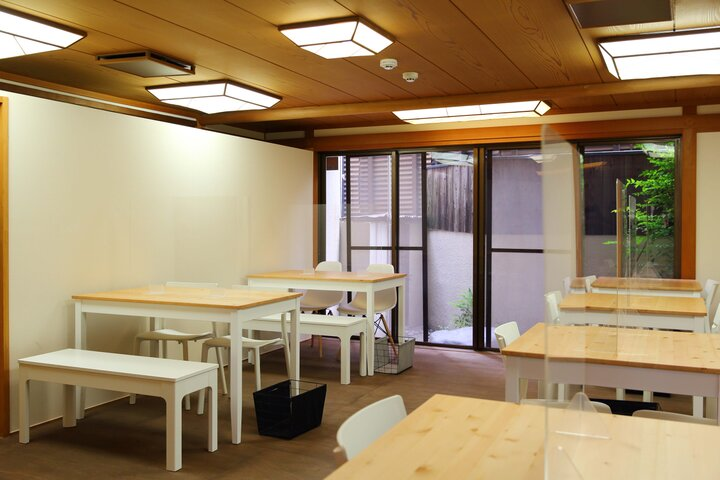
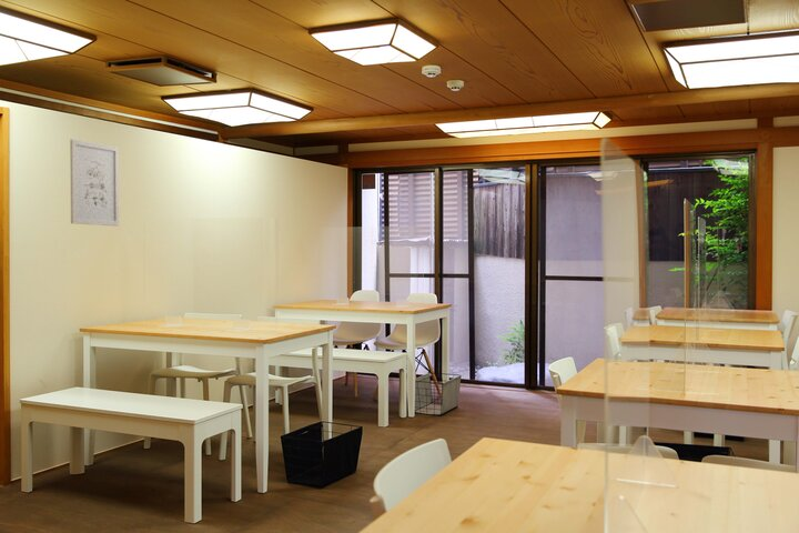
+ wall art [69,139,120,228]
